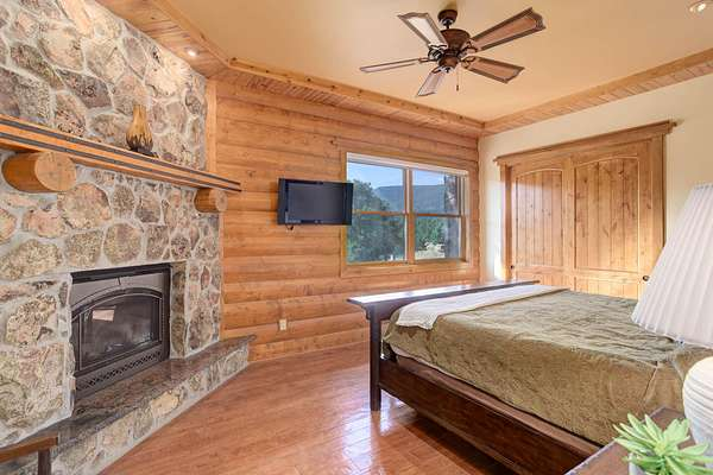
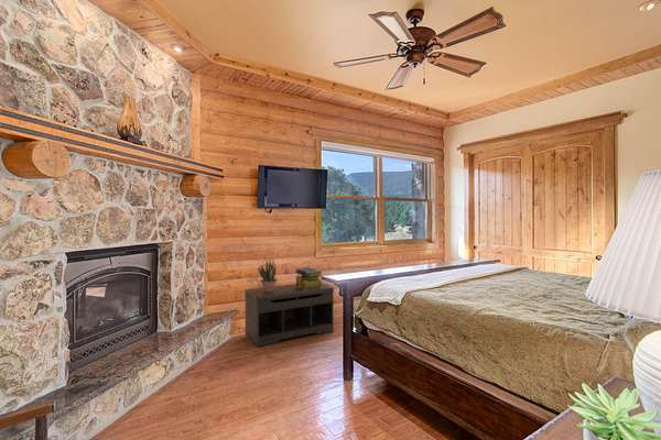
+ stack of books [294,266,323,290]
+ bench [243,283,335,348]
+ potted plant [257,258,278,293]
